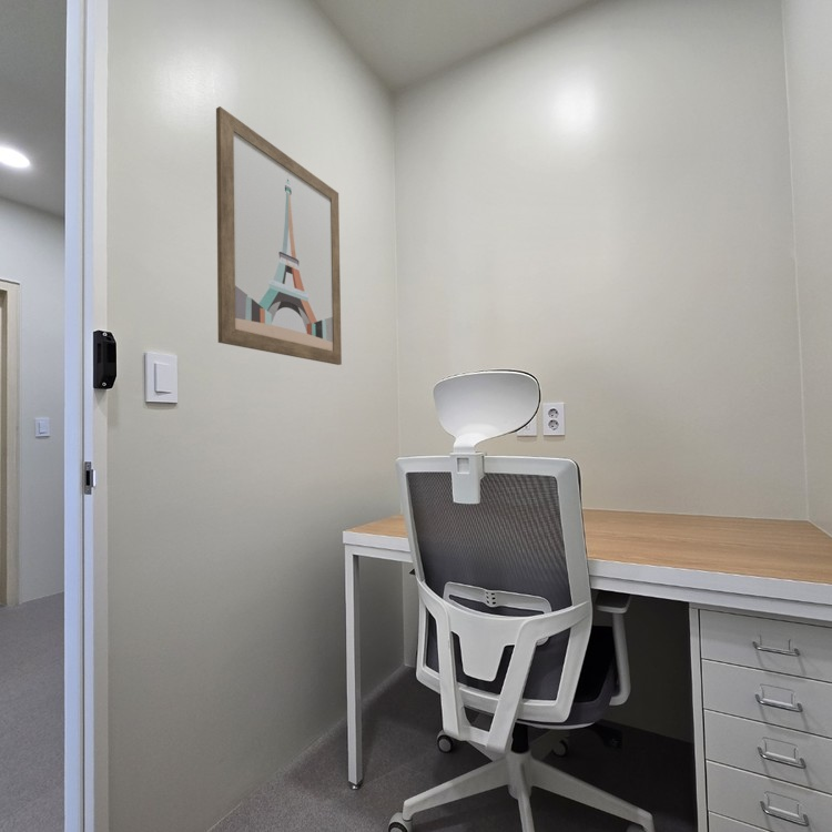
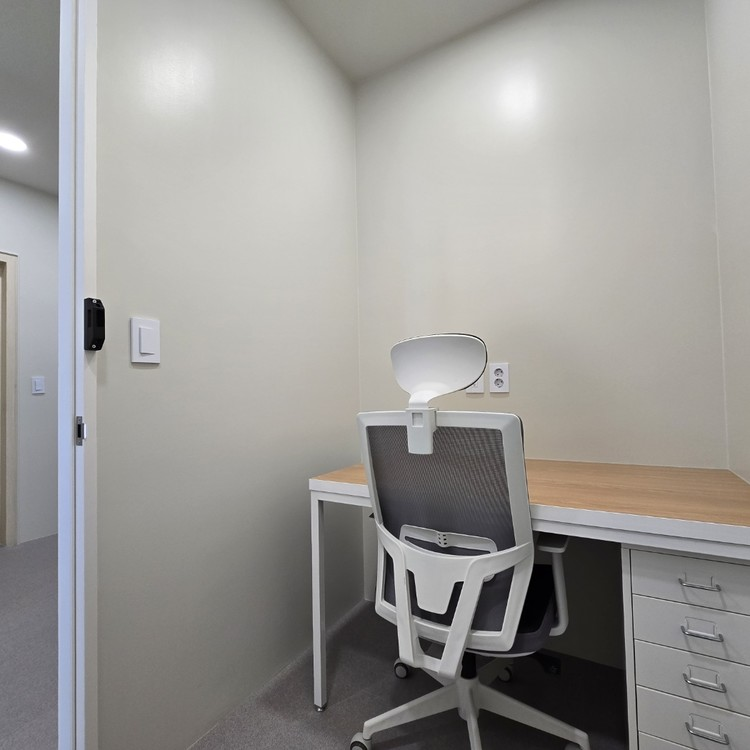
- wall art [215,105,343,366]
